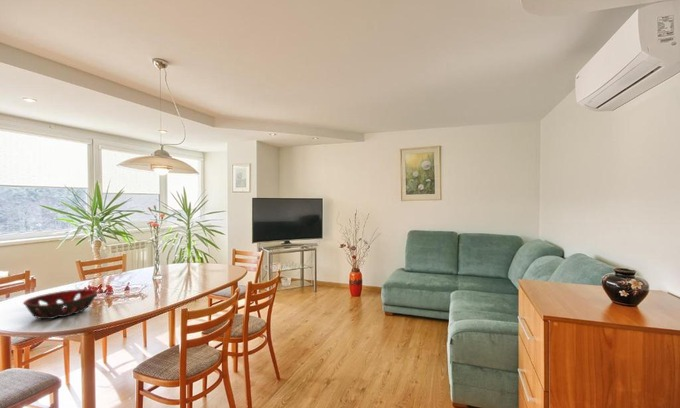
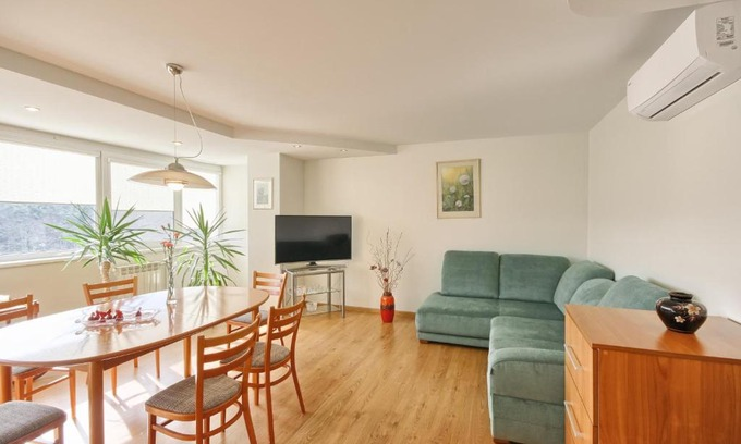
- decorative bowl [22,288,99,320]
